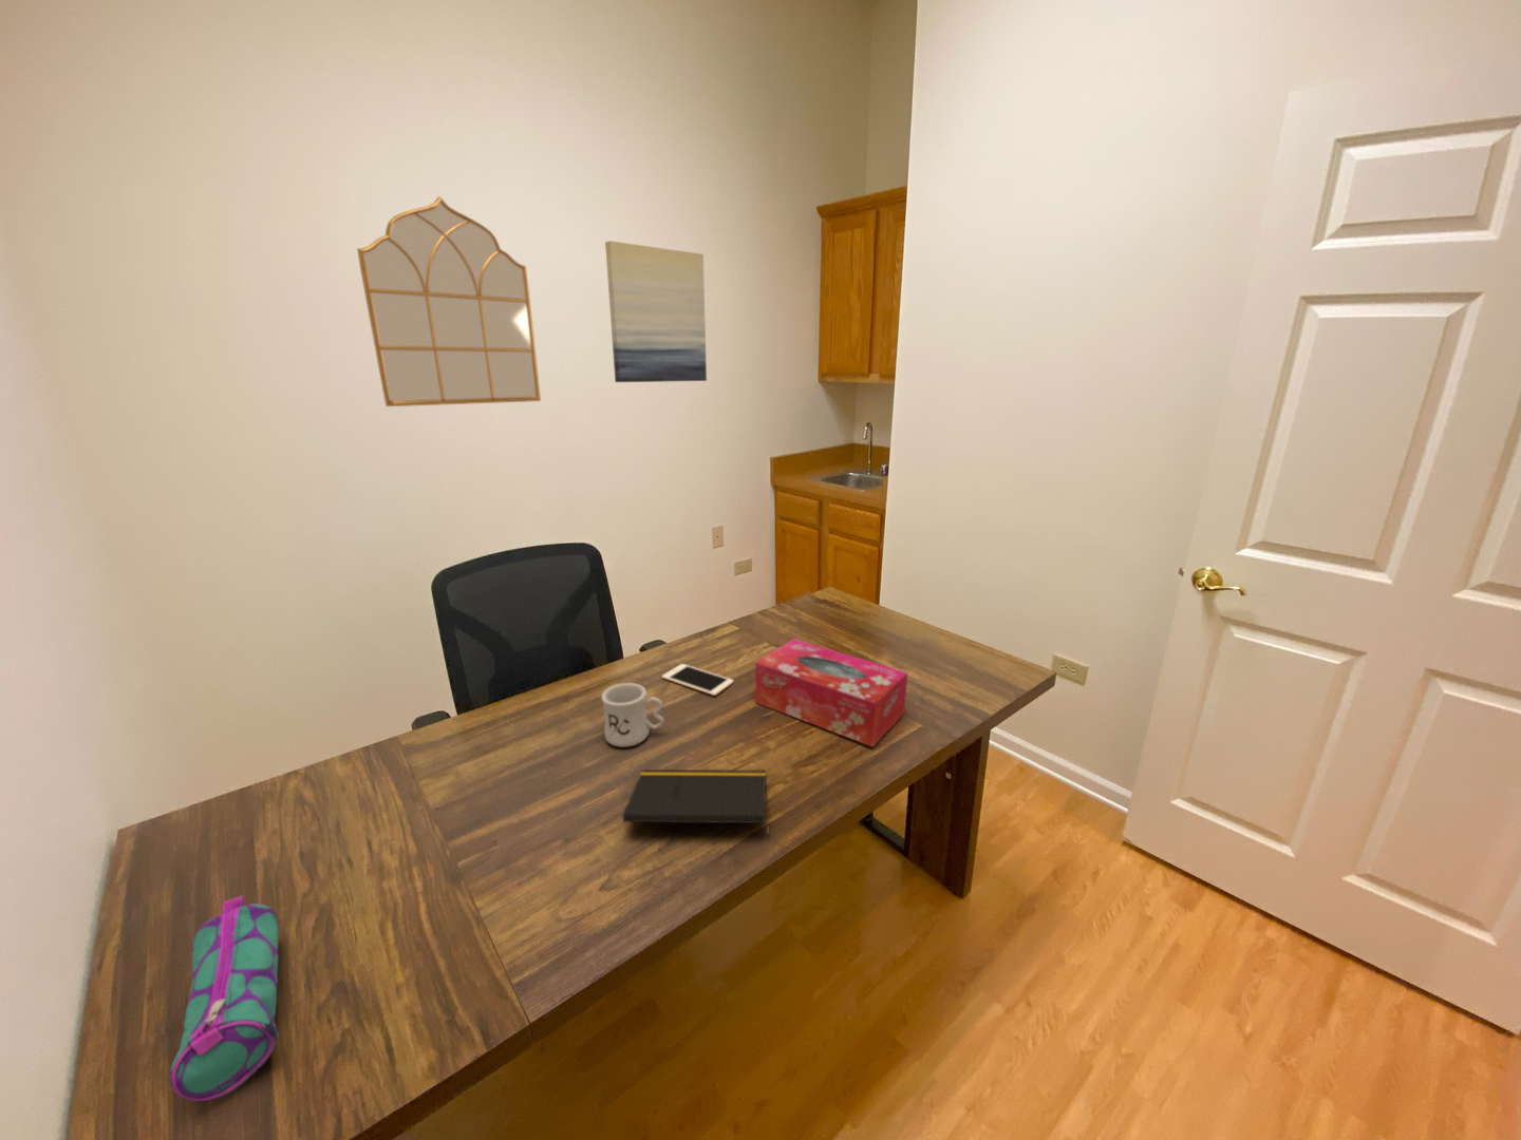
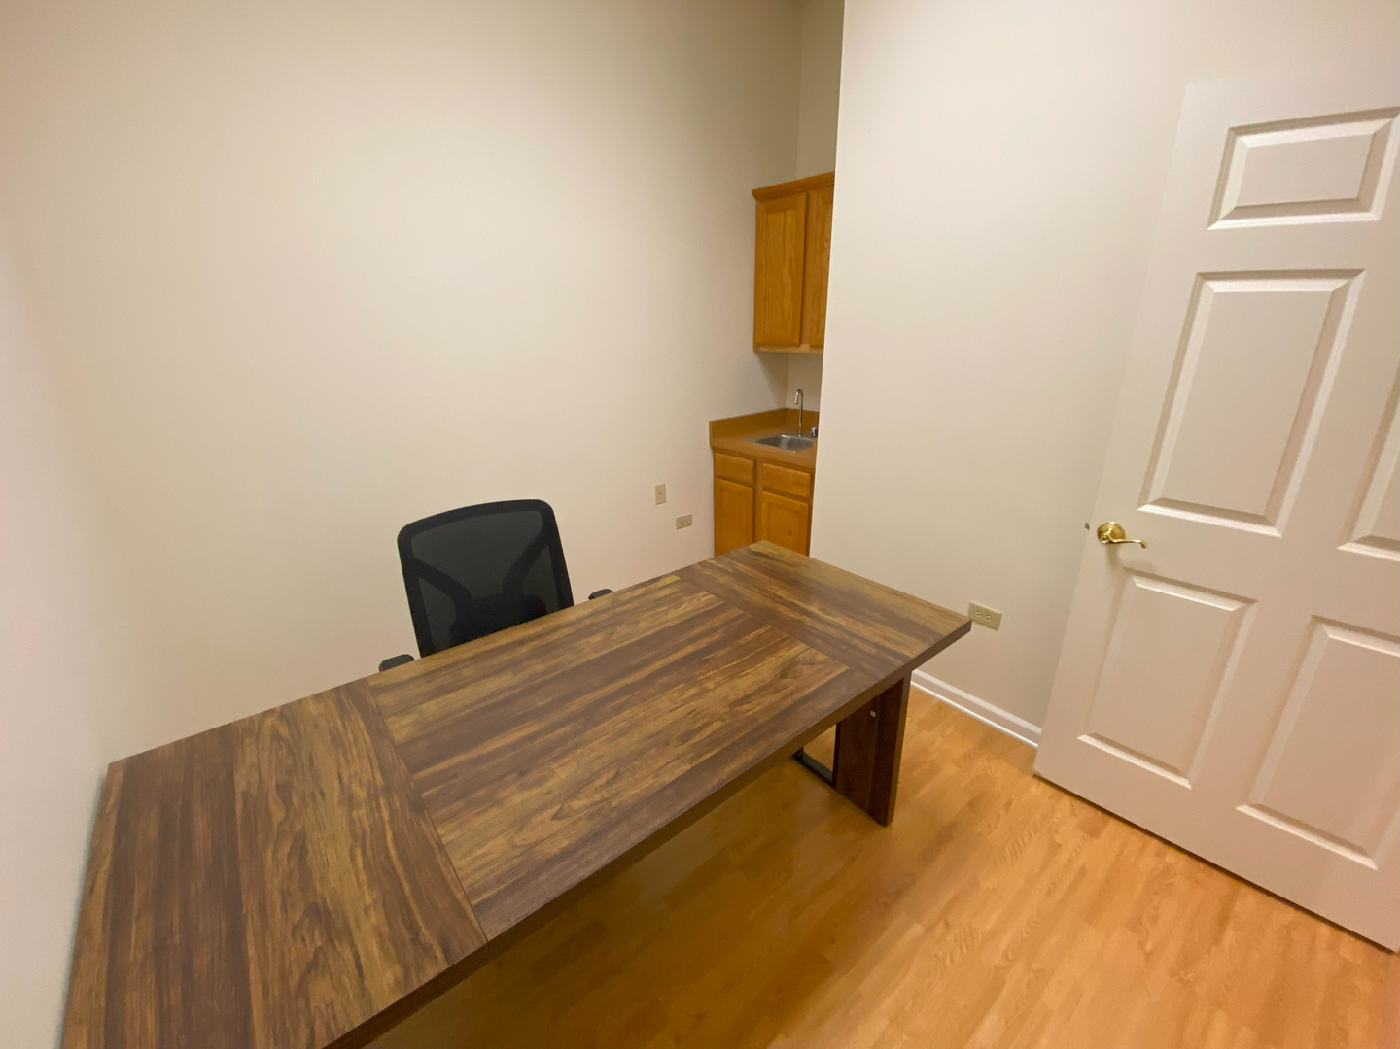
- wall art [604,239,708,383]
- notepad [622,769,770,838]
- mug [600,681,666,748]
- mirror [356,195,541,407]
- tissue box [755,637,908,748]
- cell phone [661,663,734,697]
- pencil case [168,895,280,1102]
